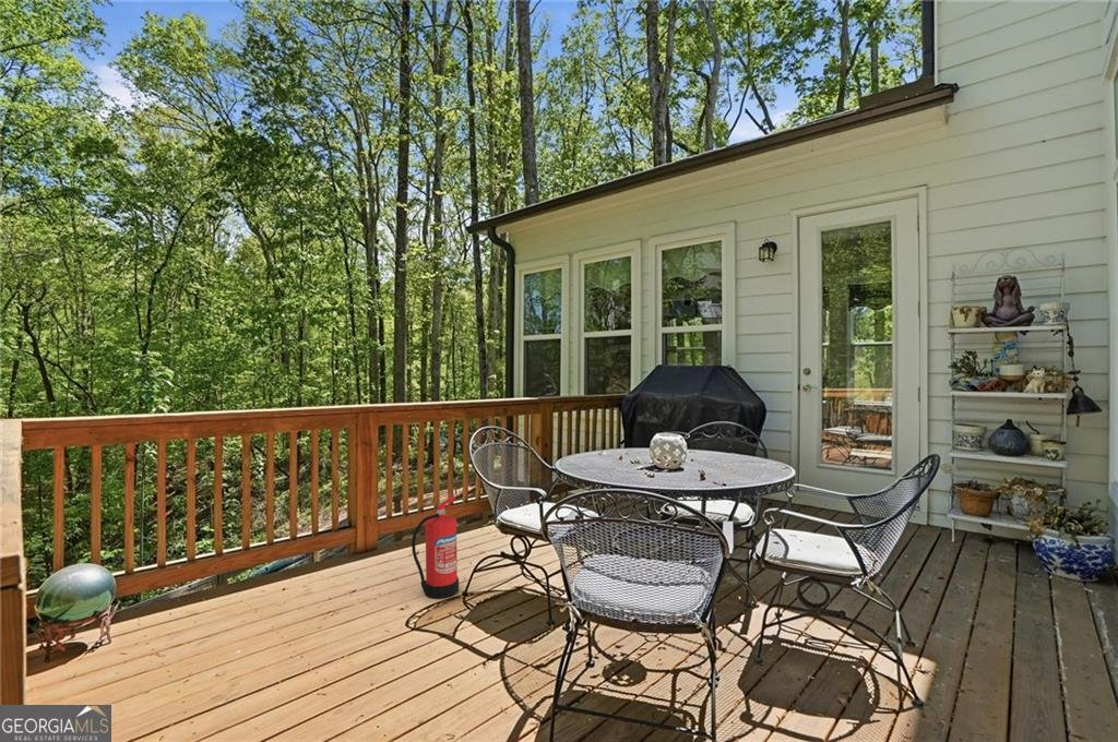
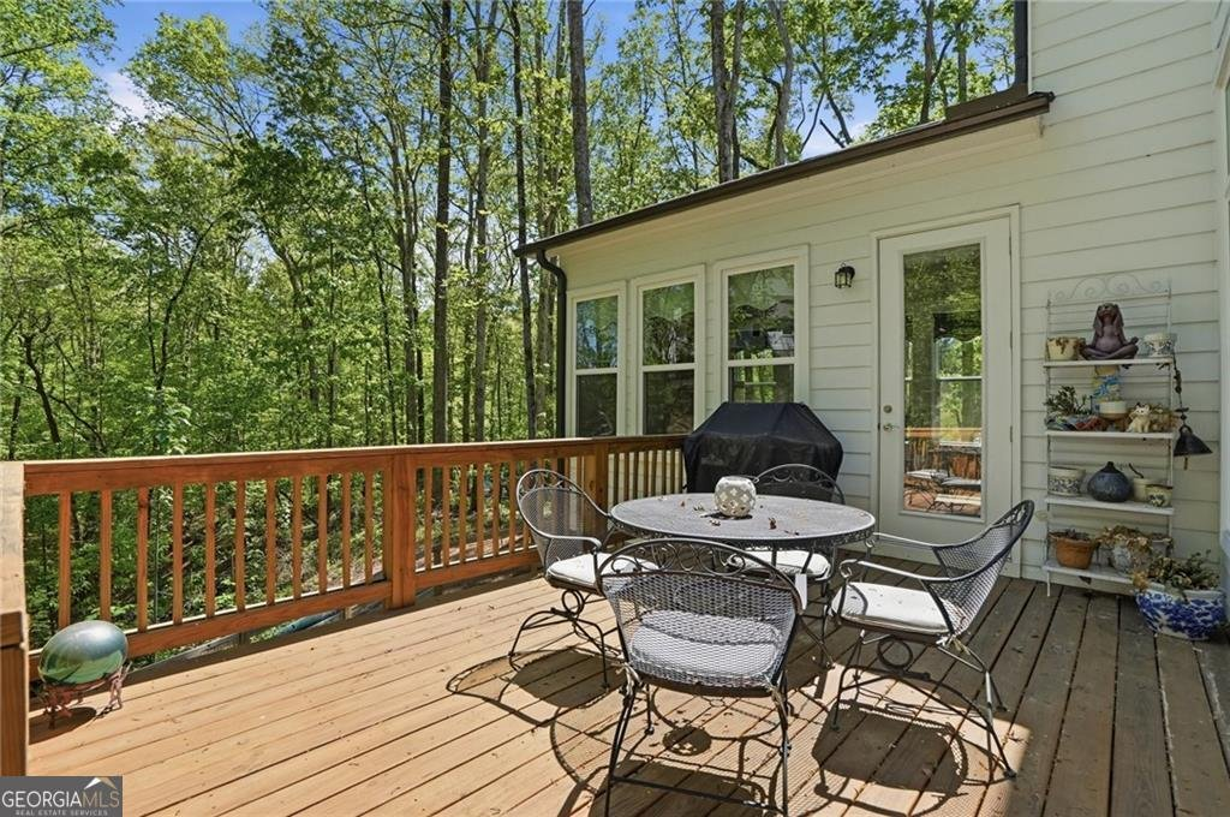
- fire extinguisher [411,494,460,600]
